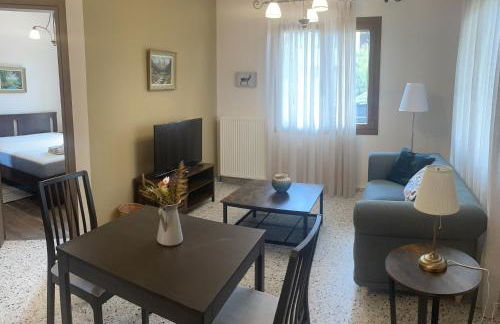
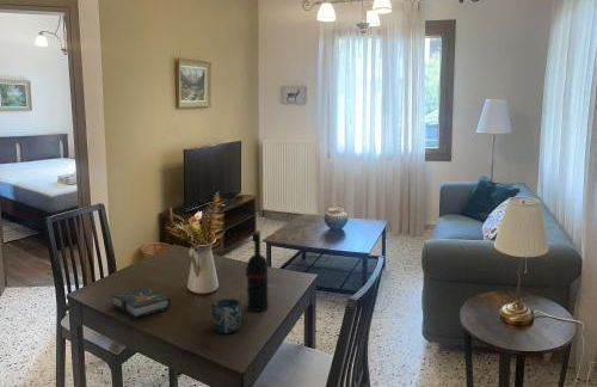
+ book [111,285,172,319]
+ cup [211,297,242,334]
+ wine bottle [245,229,270,313]
